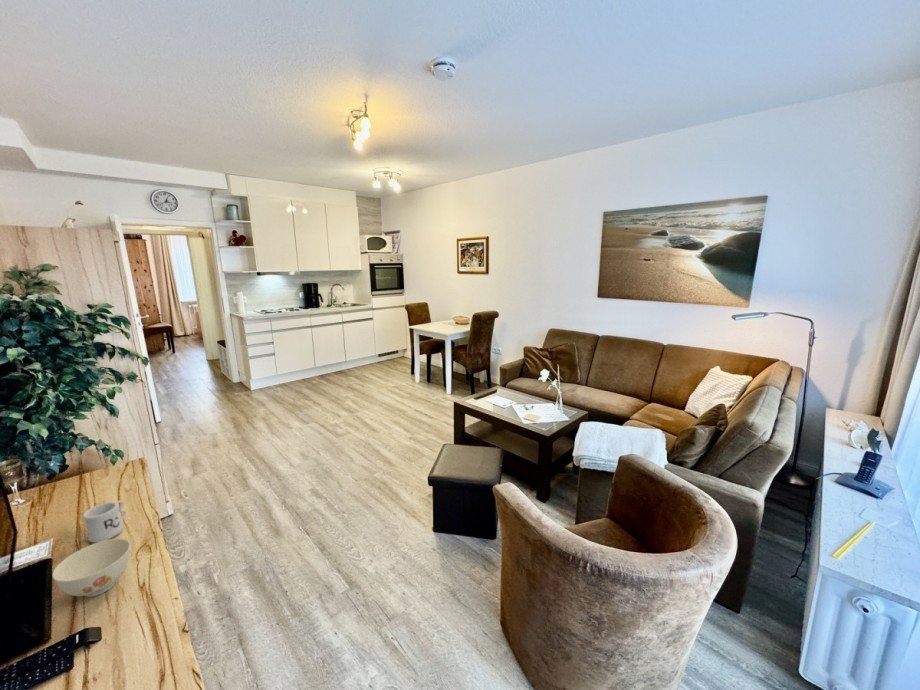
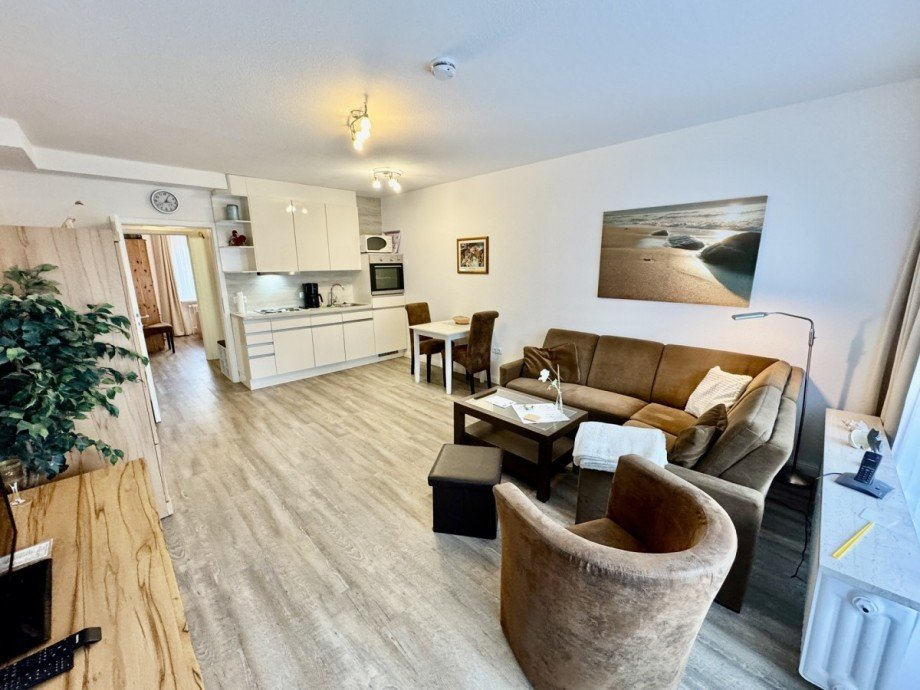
- bowl [52,537,131,598]
- mug [82,500,127,544]
